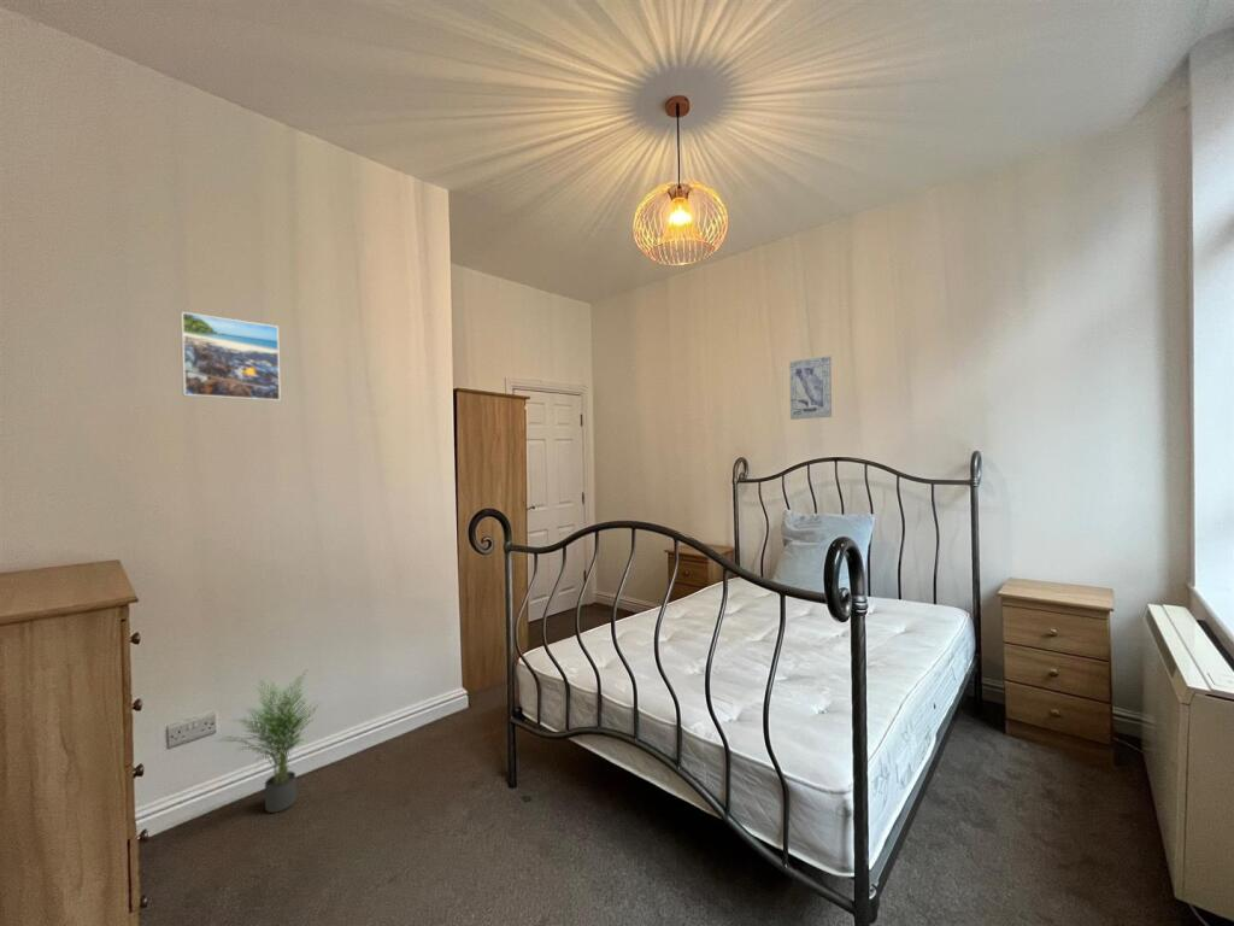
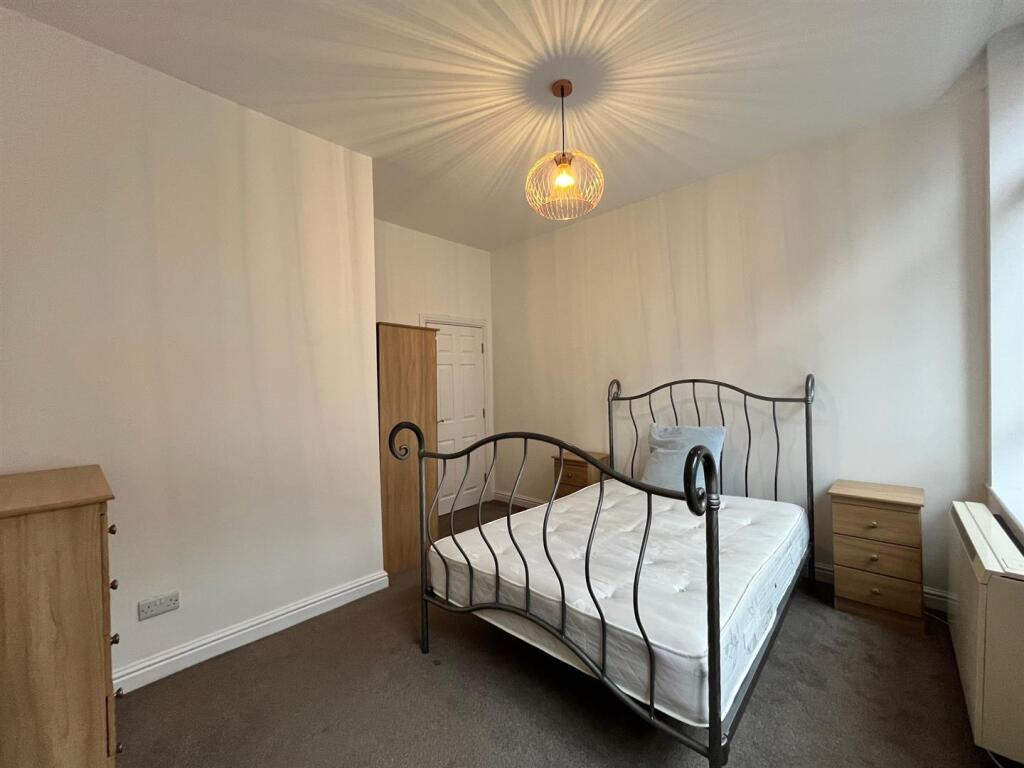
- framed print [180,311,282,403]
- potted plant [216,670,324,814]
- wall art [788,354,833,421]
